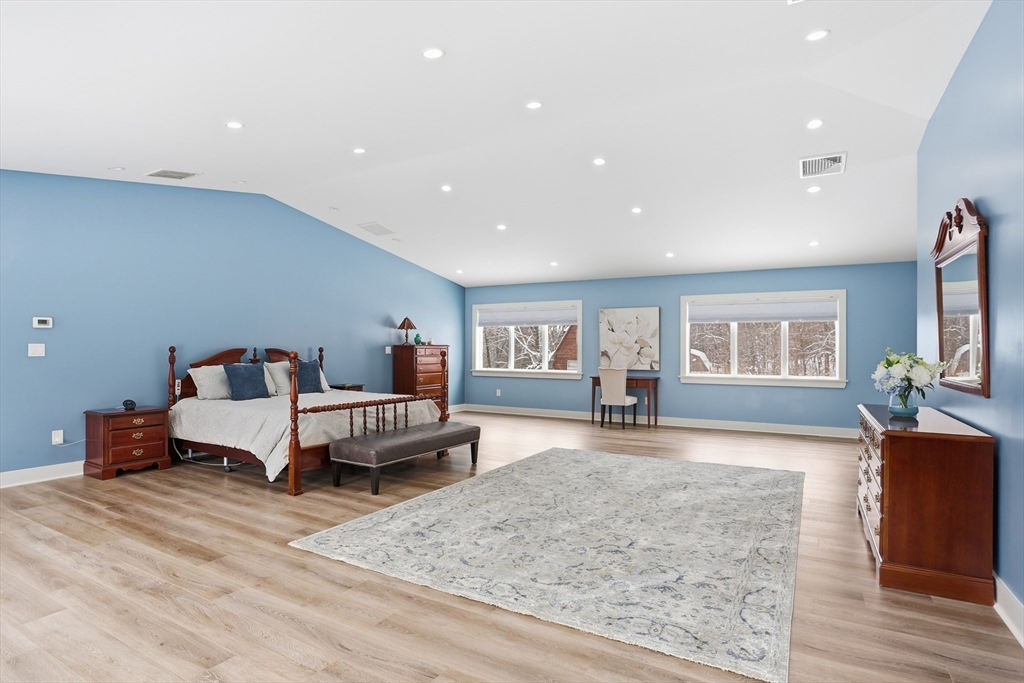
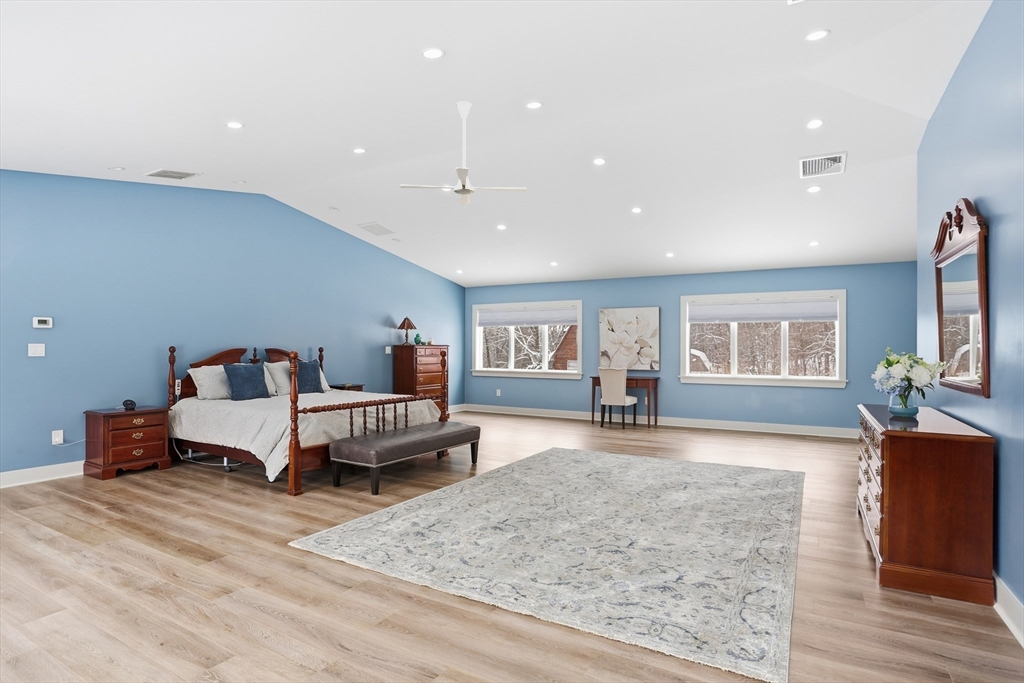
+ ceiling fan [399,100,528,205]
